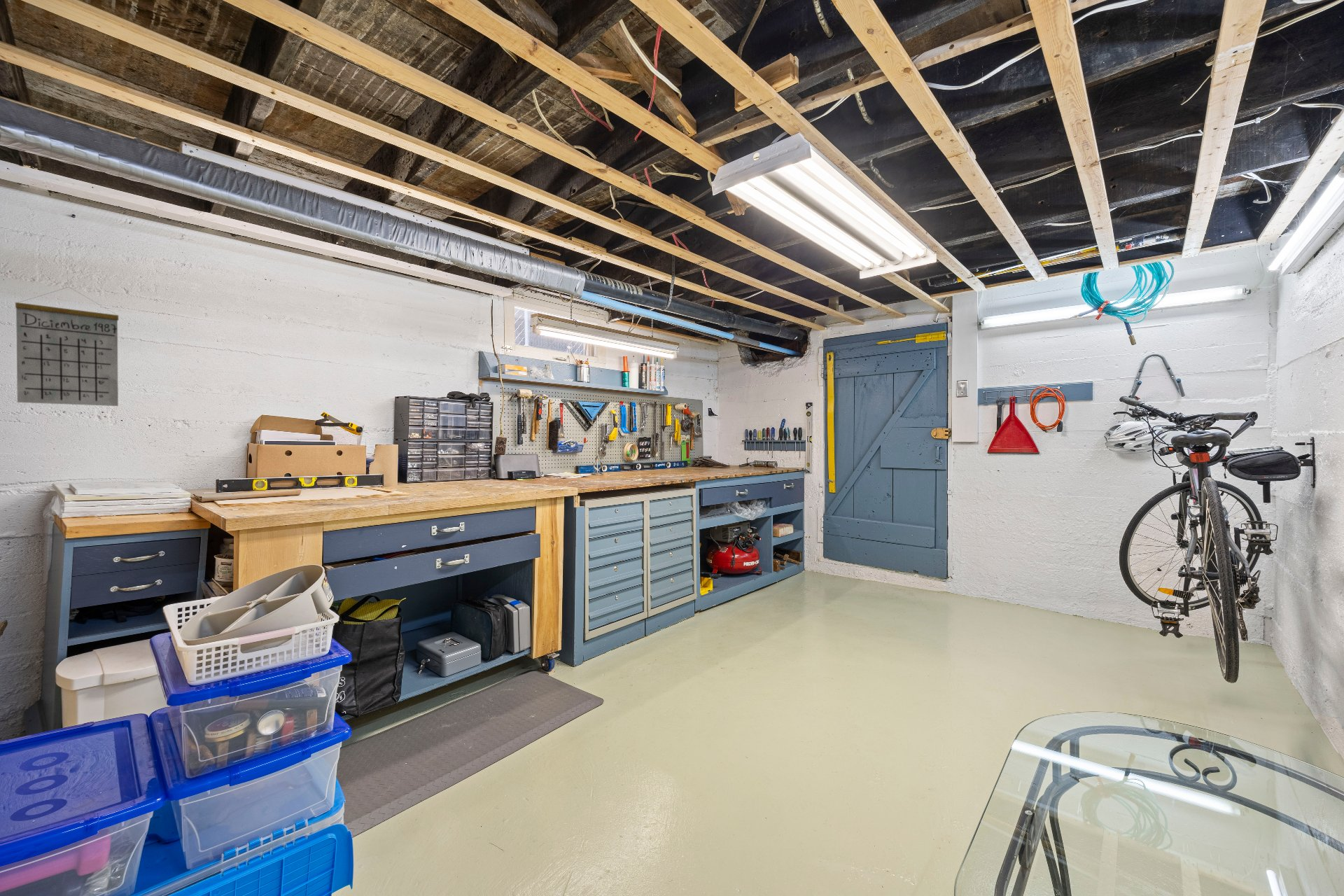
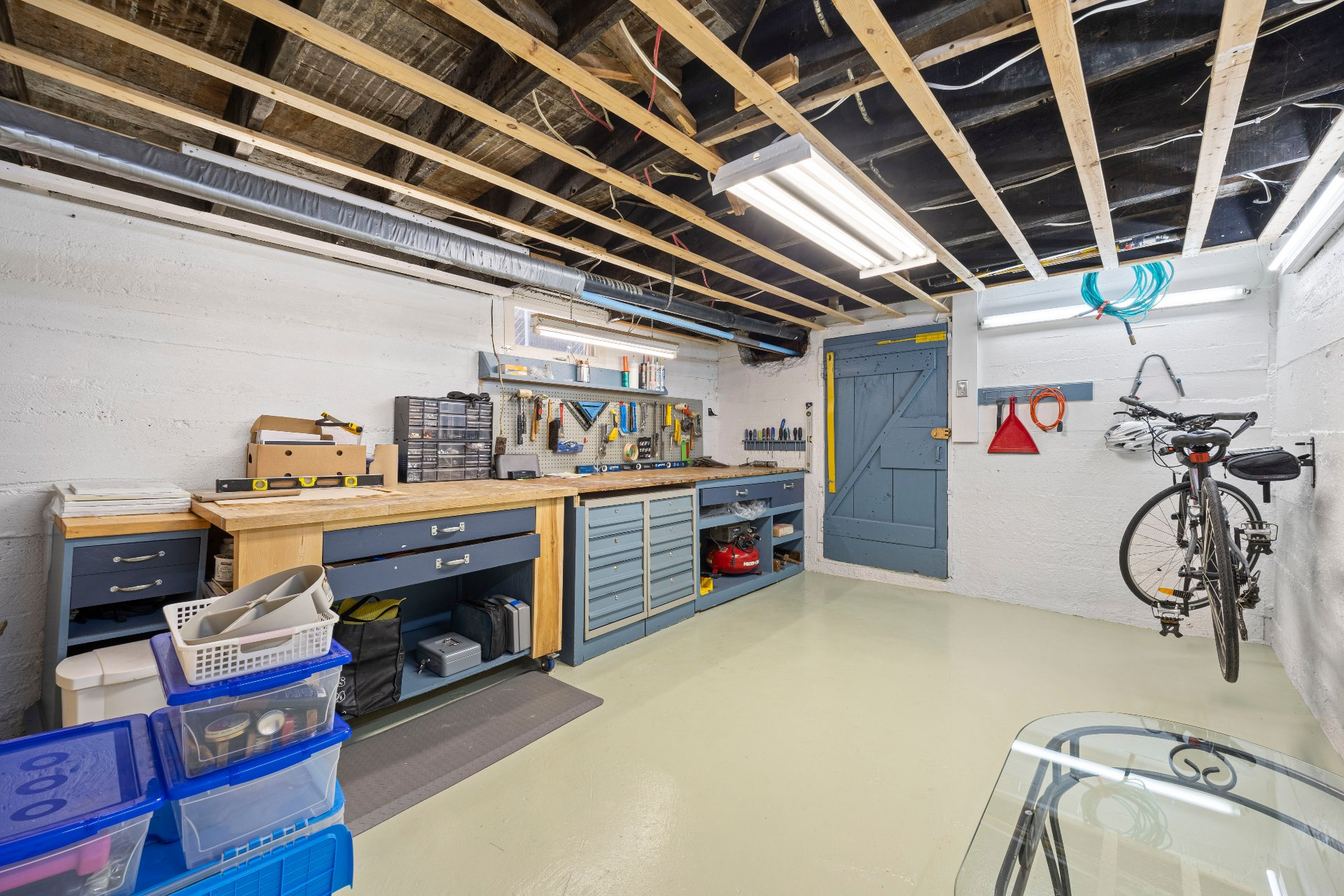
- calendar [15,286,119,407]
